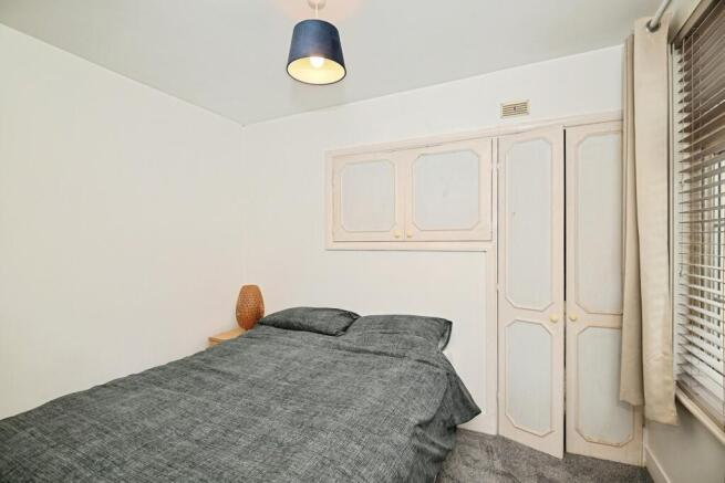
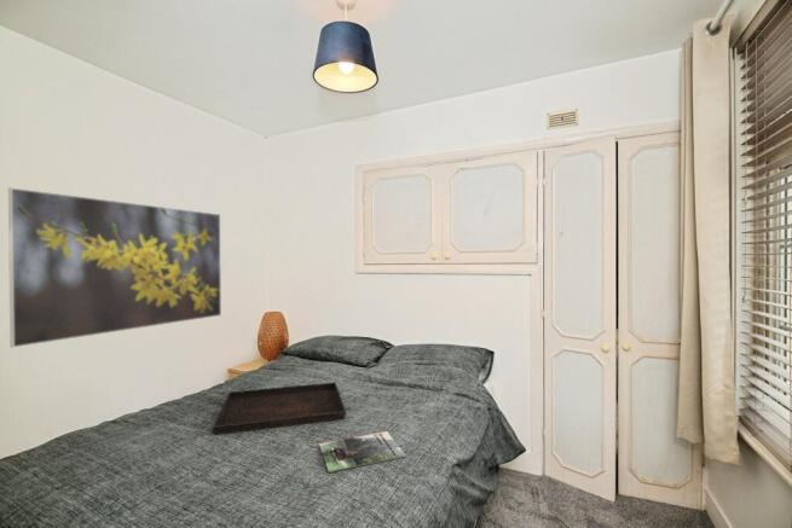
+ serving tray [212,381,347,436]
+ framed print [7,186,222,349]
+ magazine [318,430,406,474]
